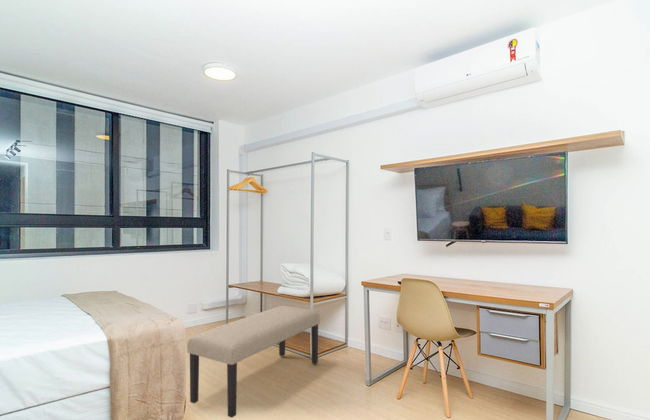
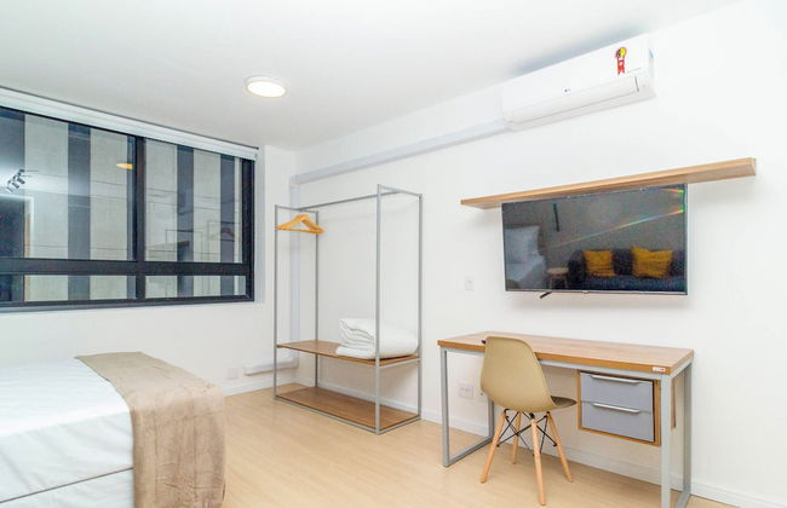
- bench [186,305,321,419]
